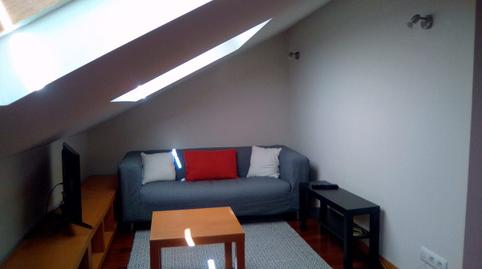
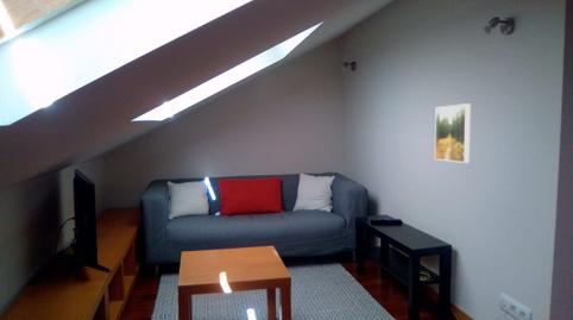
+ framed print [434,102,472,164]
